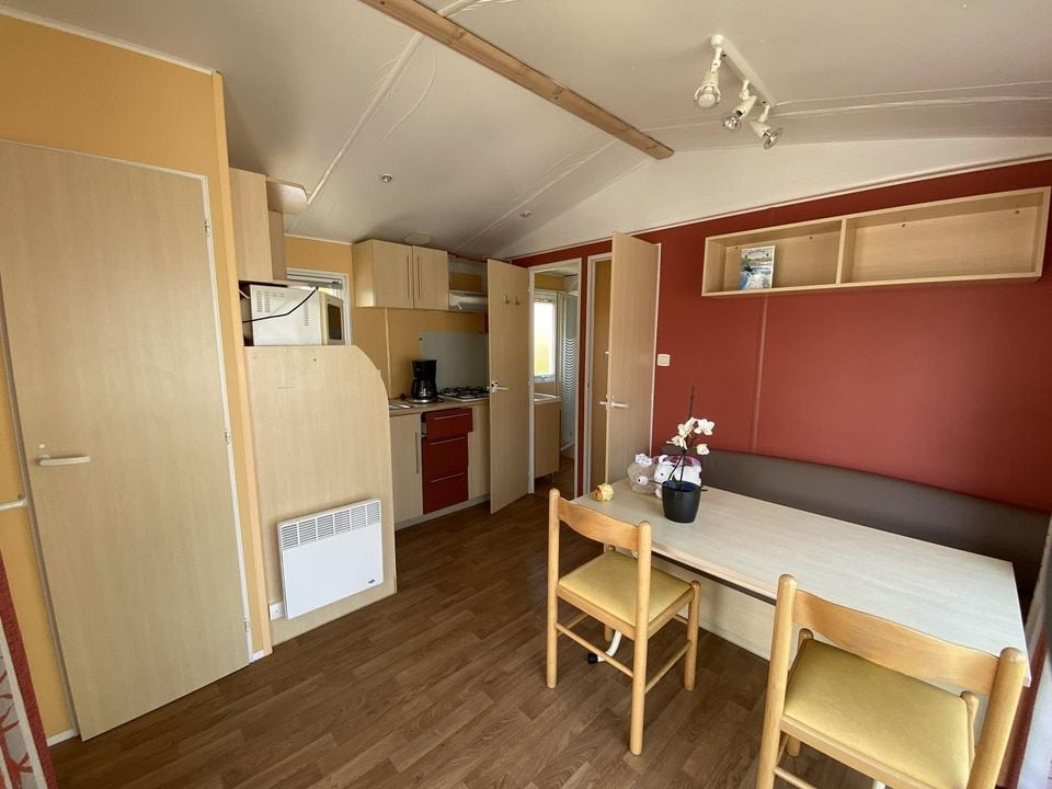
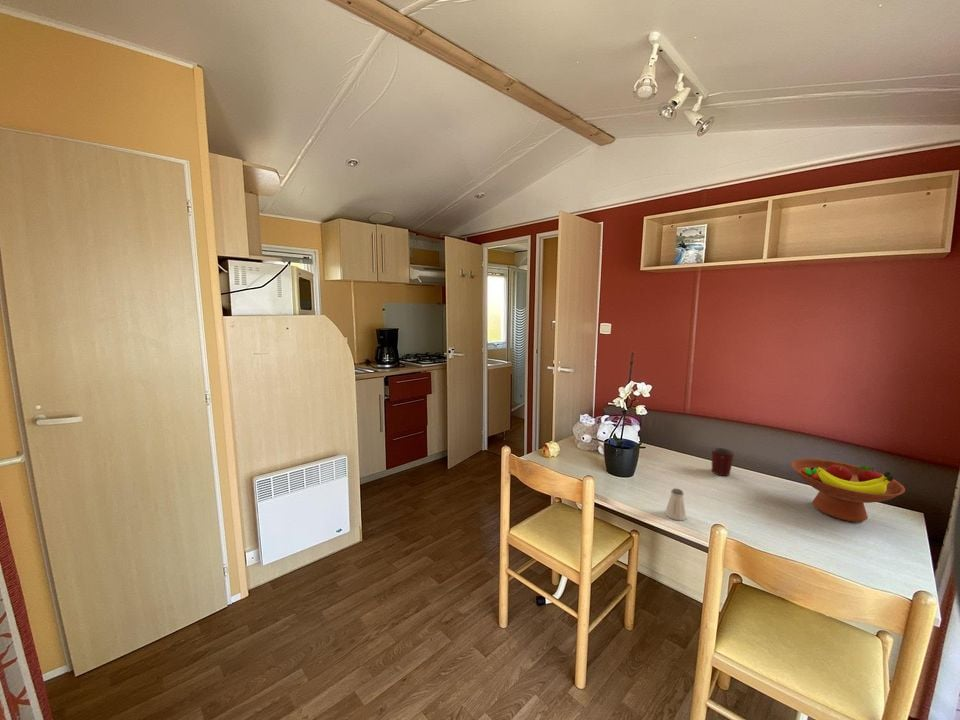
+ fruit bowl [791,458,906,523]
+ saltshaker [664,487,687,521]
+ mug [711,447,735,477]
